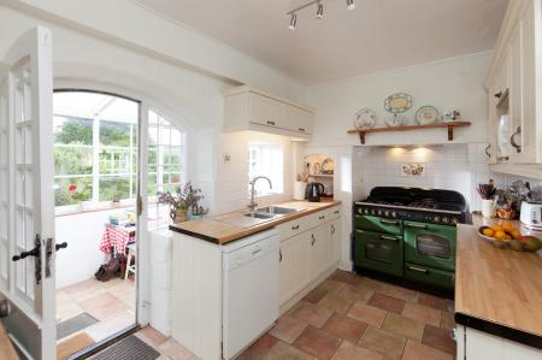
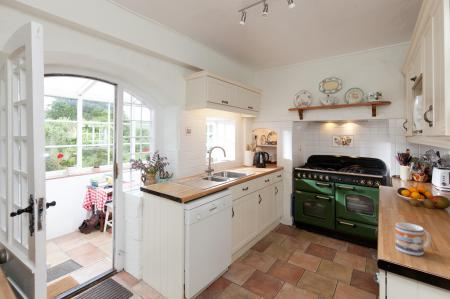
+ mug [395,222,432,257]
